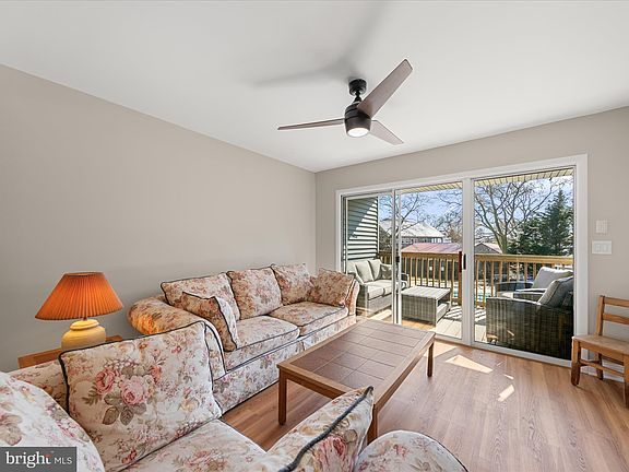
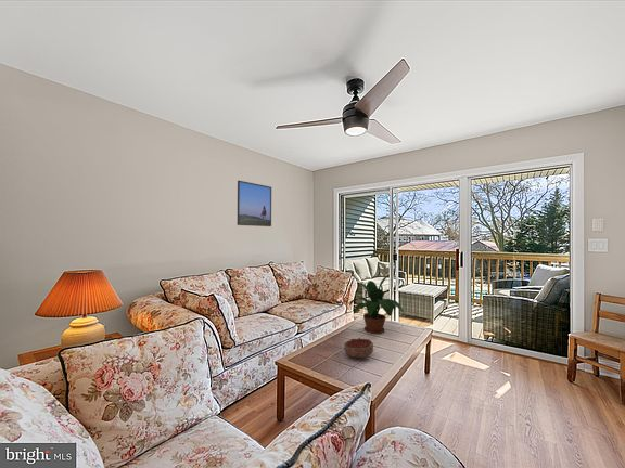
+ decorative bowl [343,337,374,359]
+ potted plant [348,273,405,335]
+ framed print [237,180,272,227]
